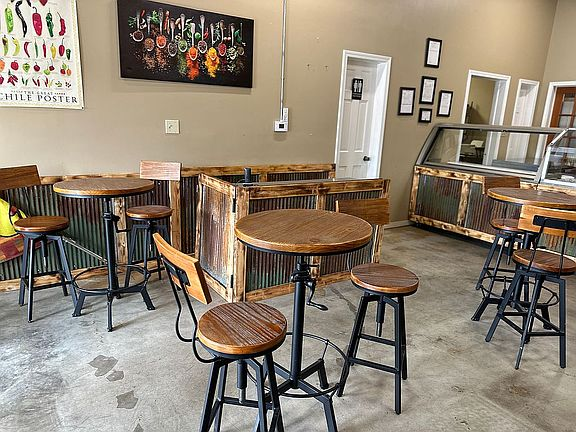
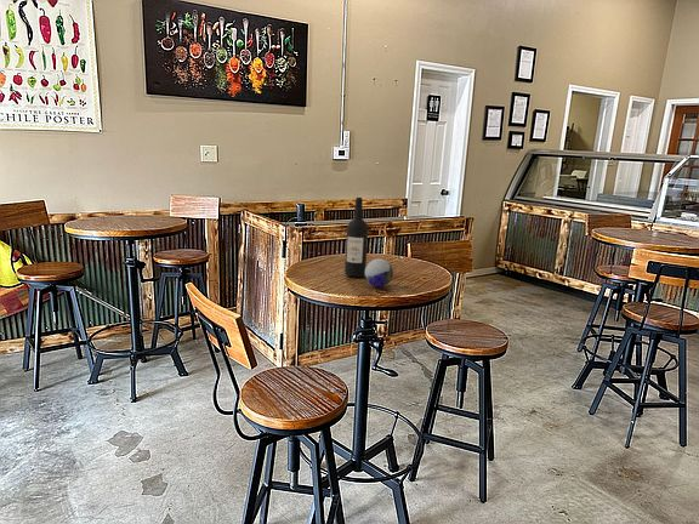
+ decorative orb [364,257,394,289]
+ wine bottle [343,196,369,278]
